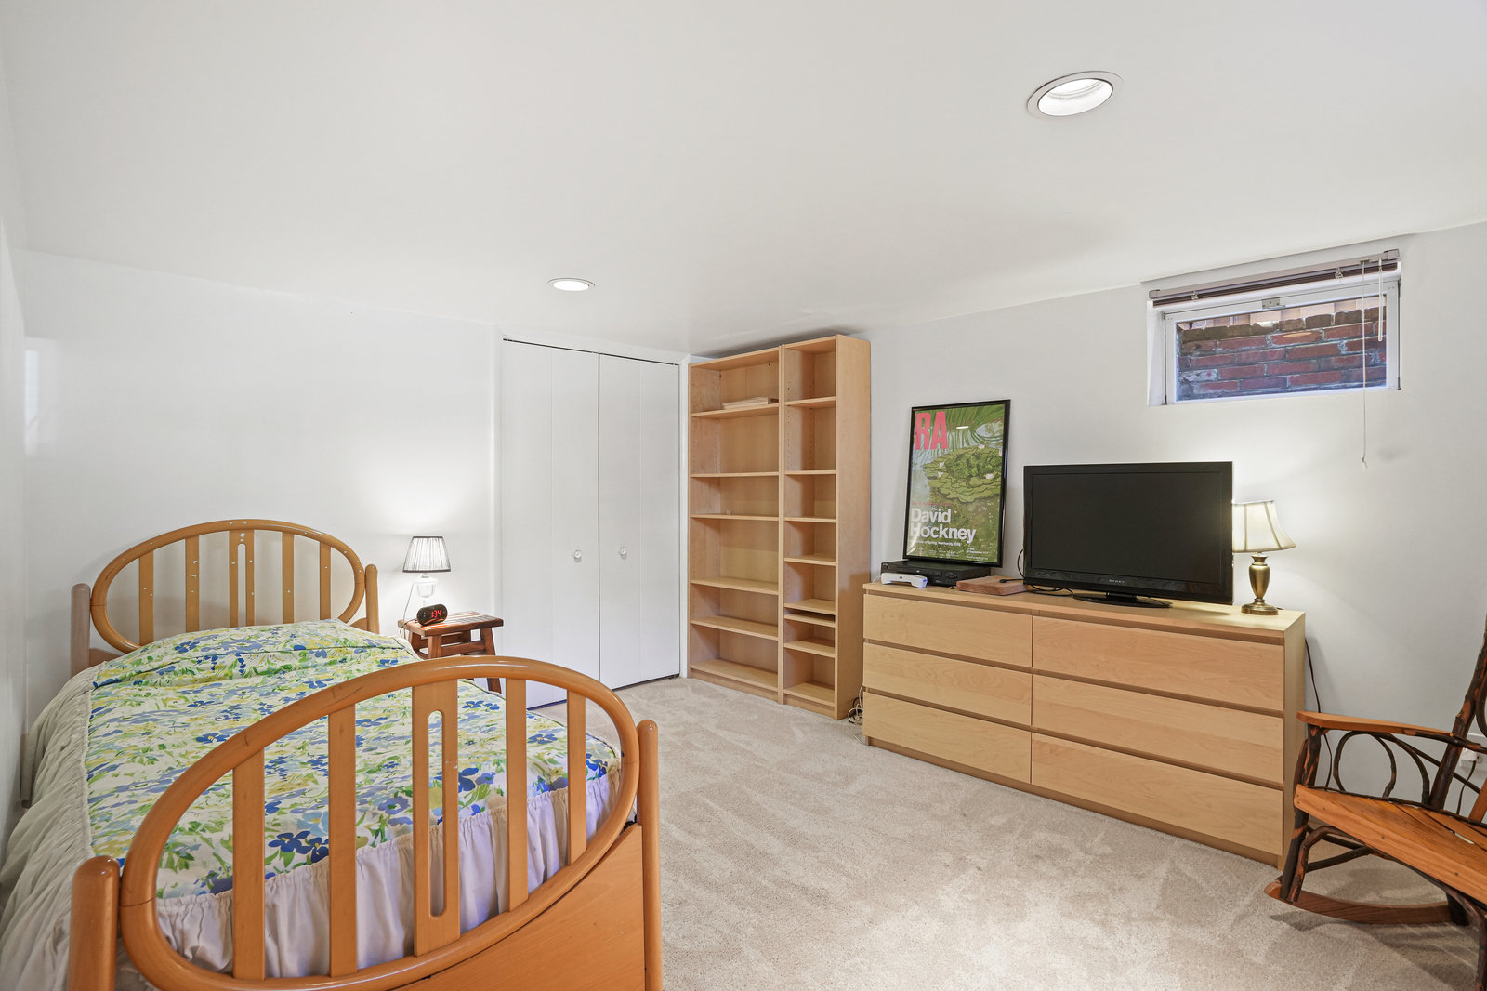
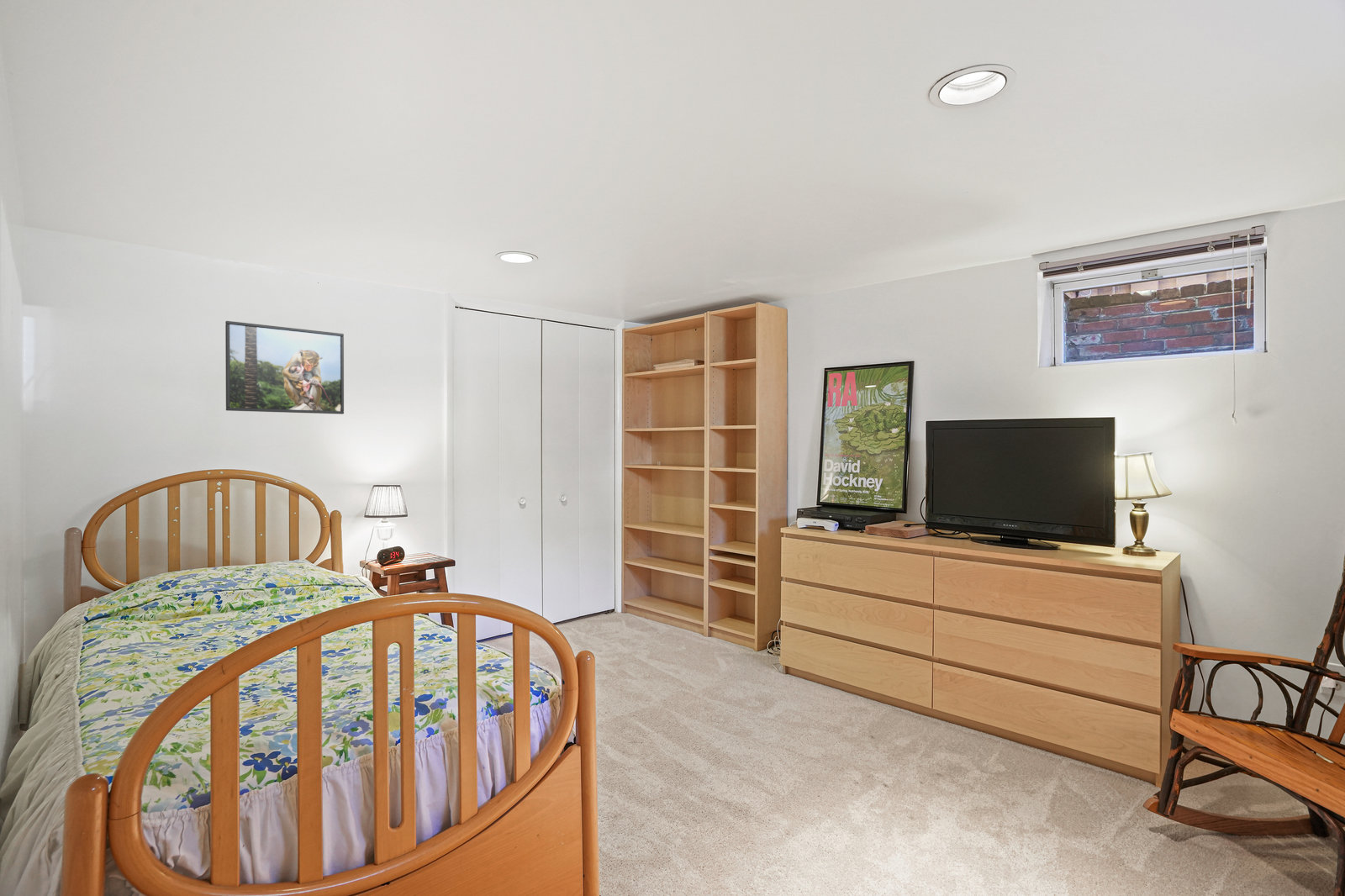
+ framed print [224,320,345,415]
